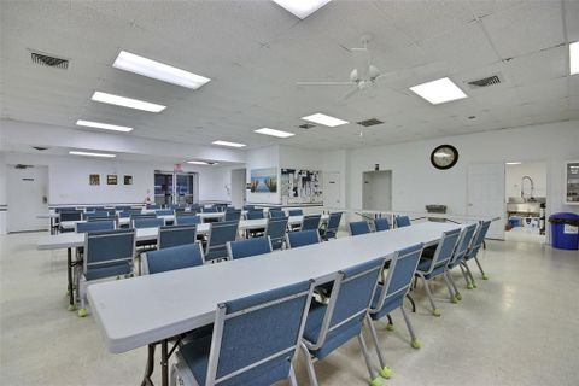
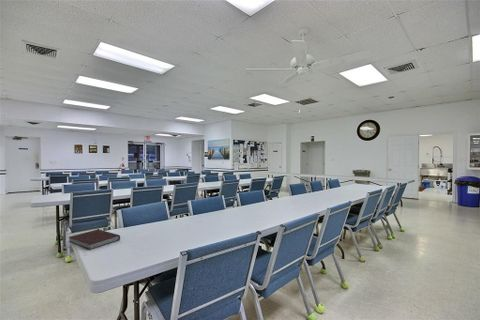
+ notebook [67,228,121,250]
